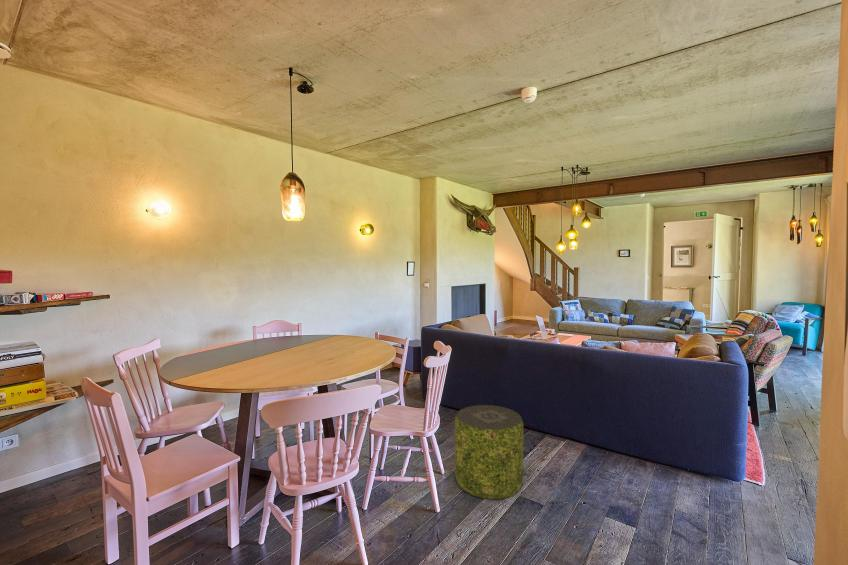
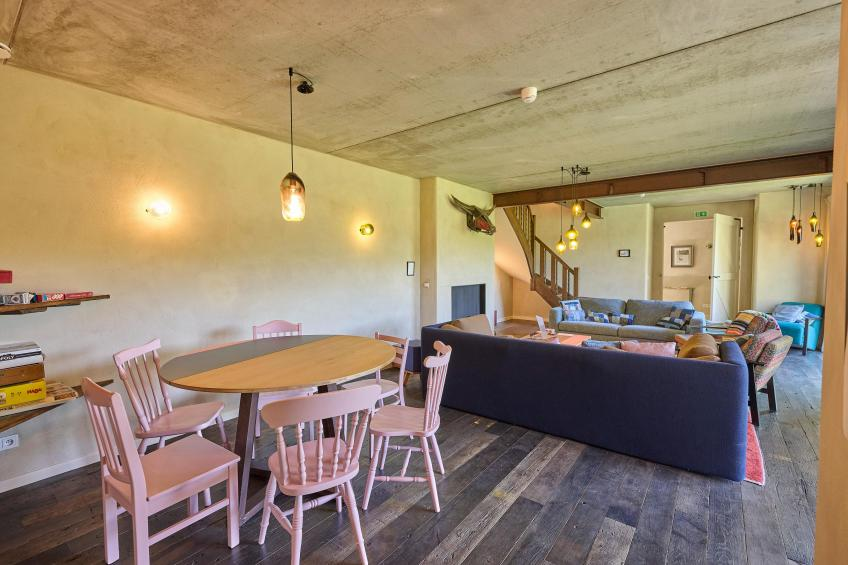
- pouf [454,404,524,500]
